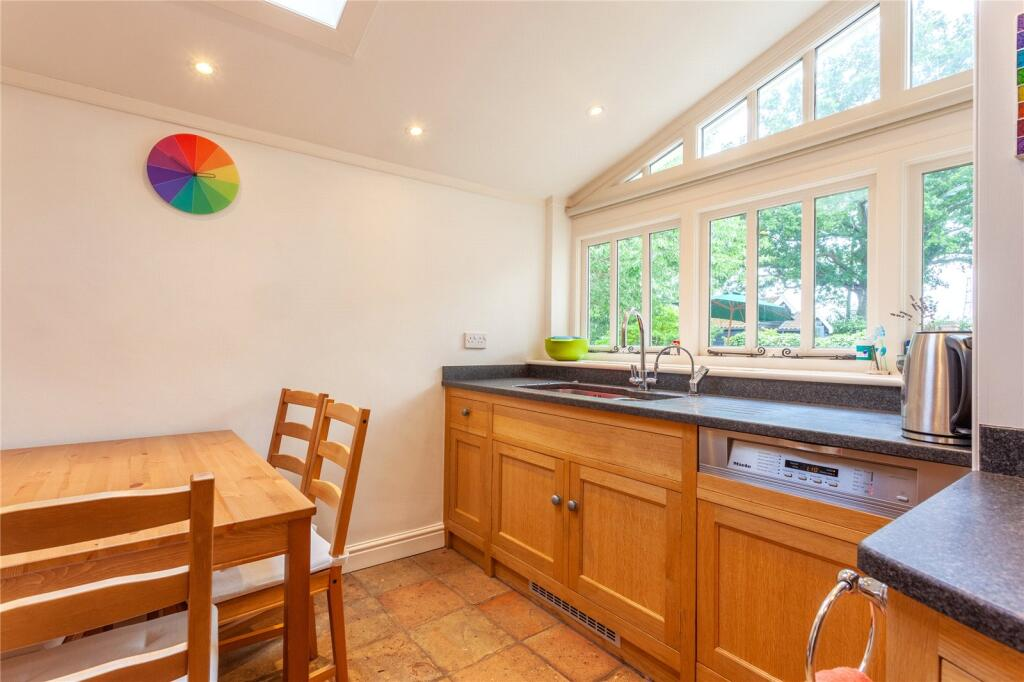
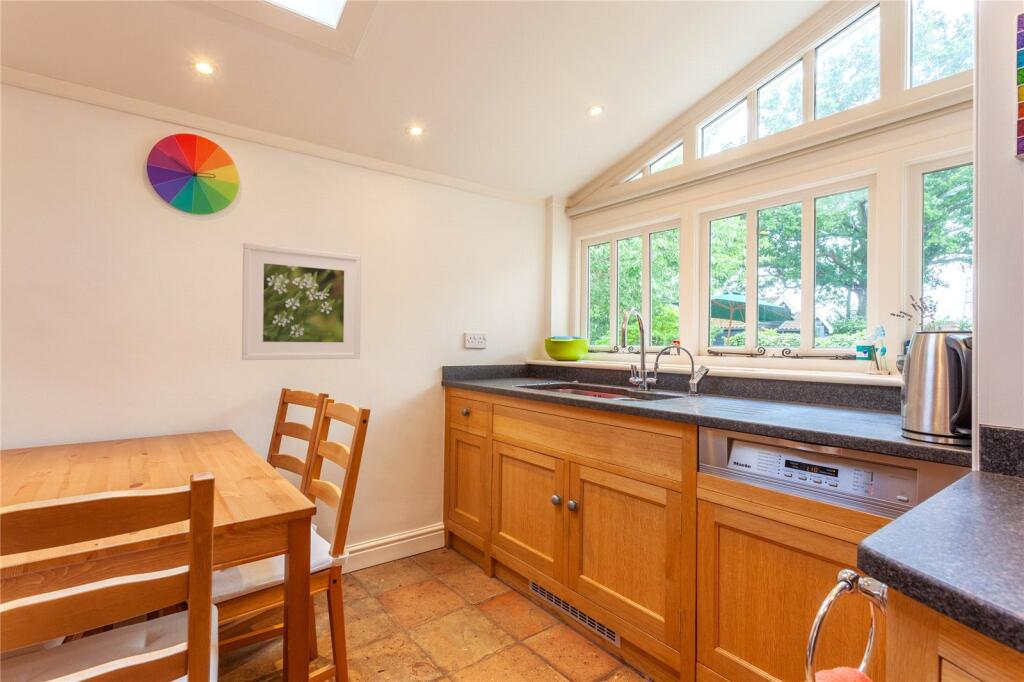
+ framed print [241,242,362,361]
